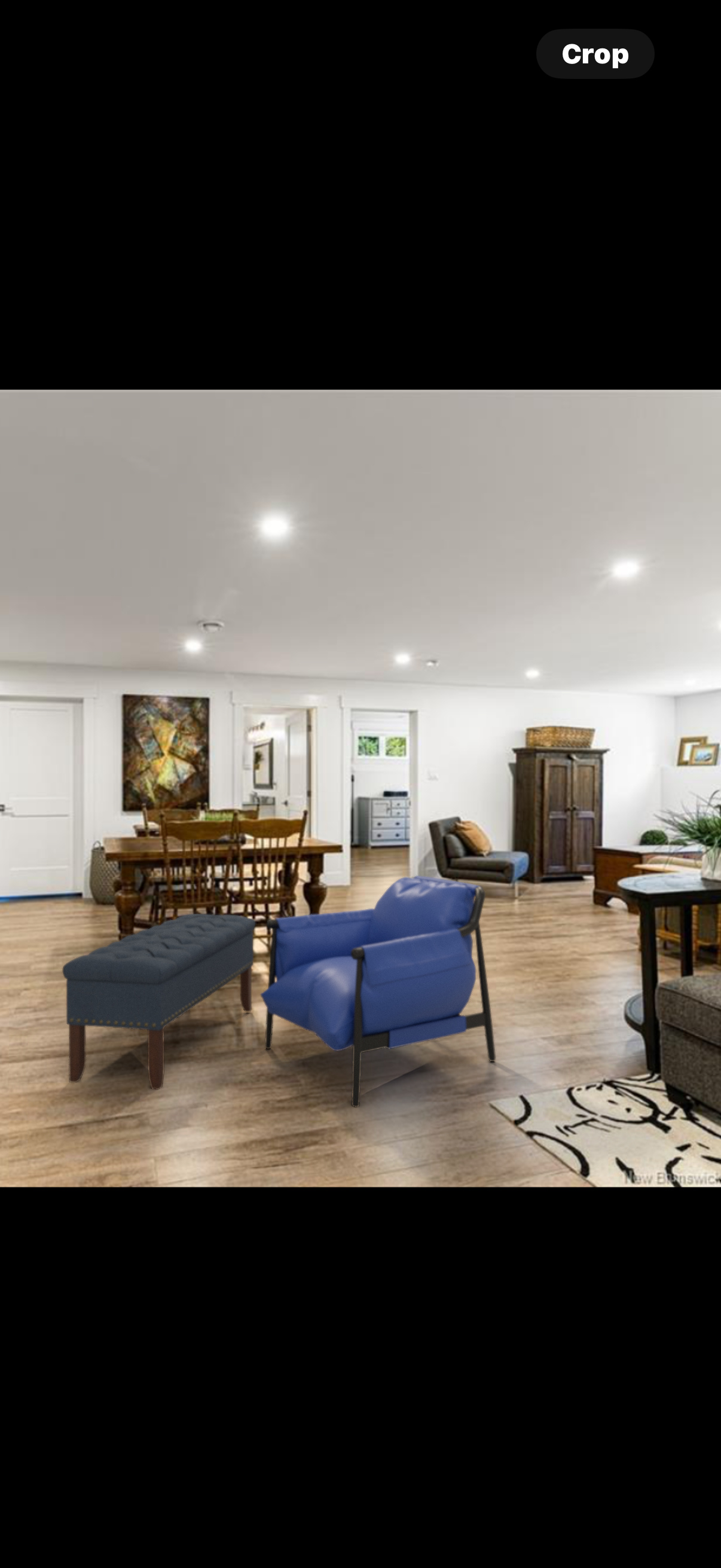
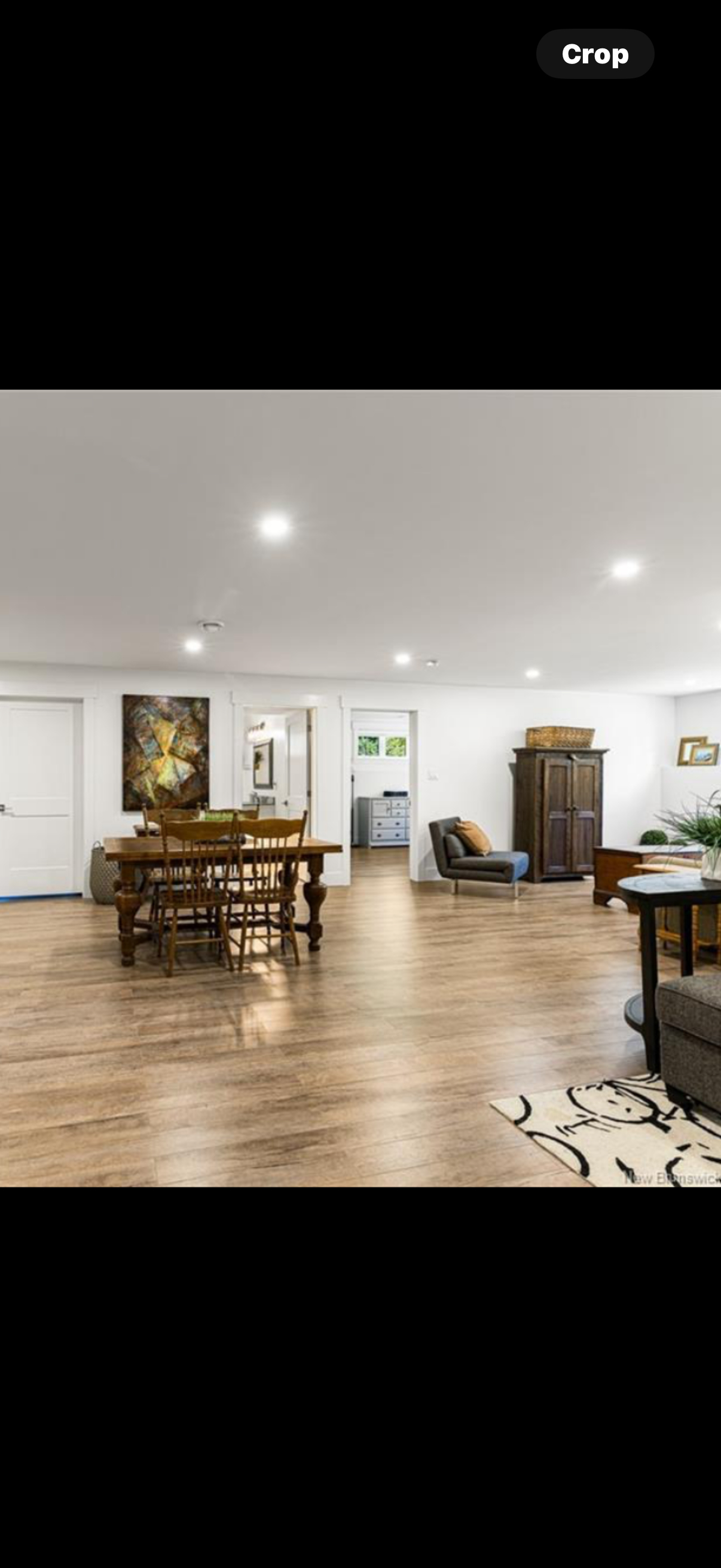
- bench [62,913,256,1090]
- armchair [260,875,496,1108]
